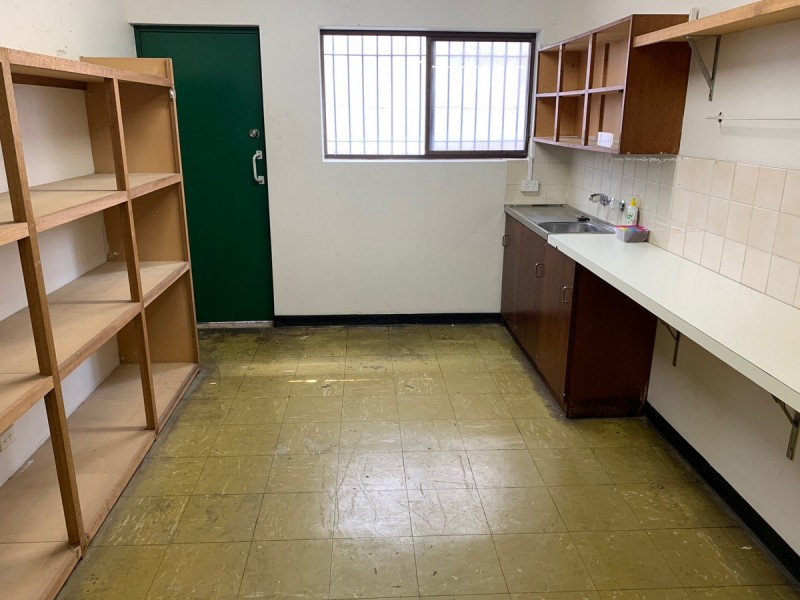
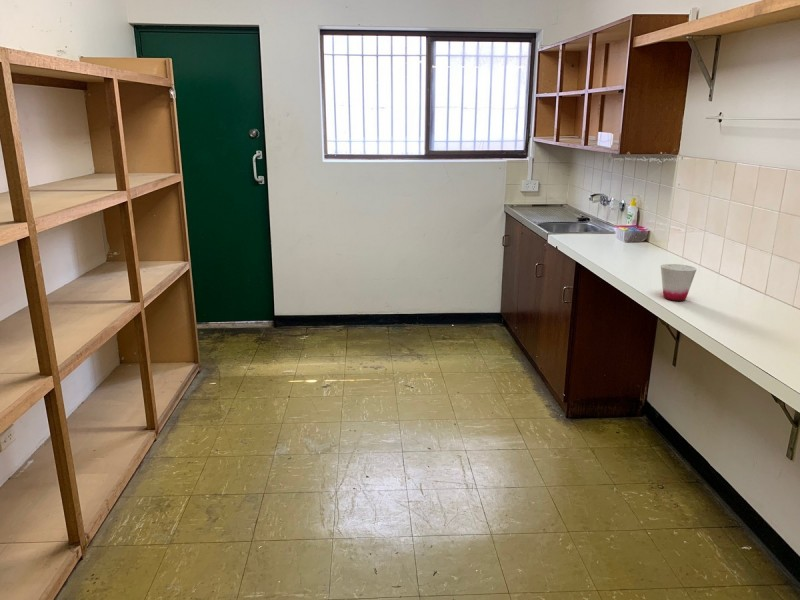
+ cup [660,263,698,302]
